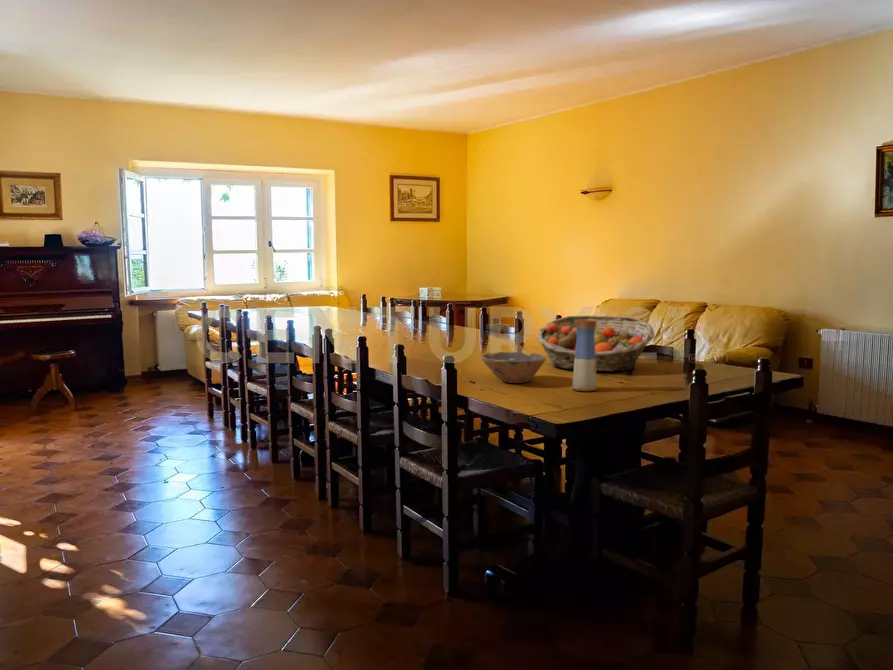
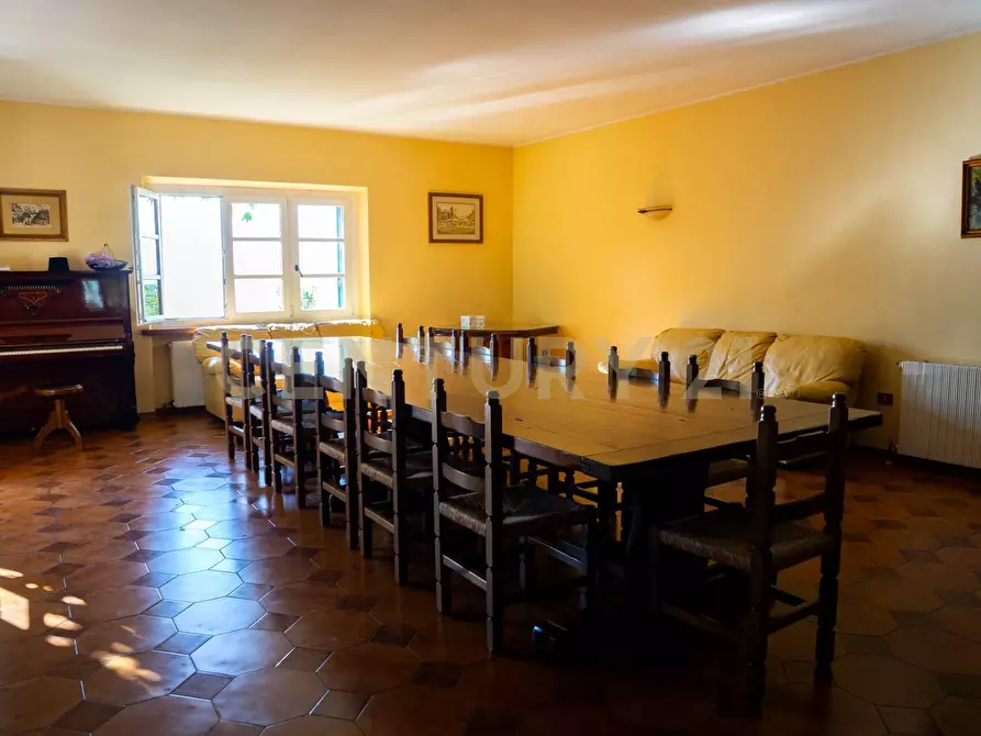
- bowl [480,351,548,384]
- vase [571,320,598,392]
- fruit basket [535,315,655,372]
